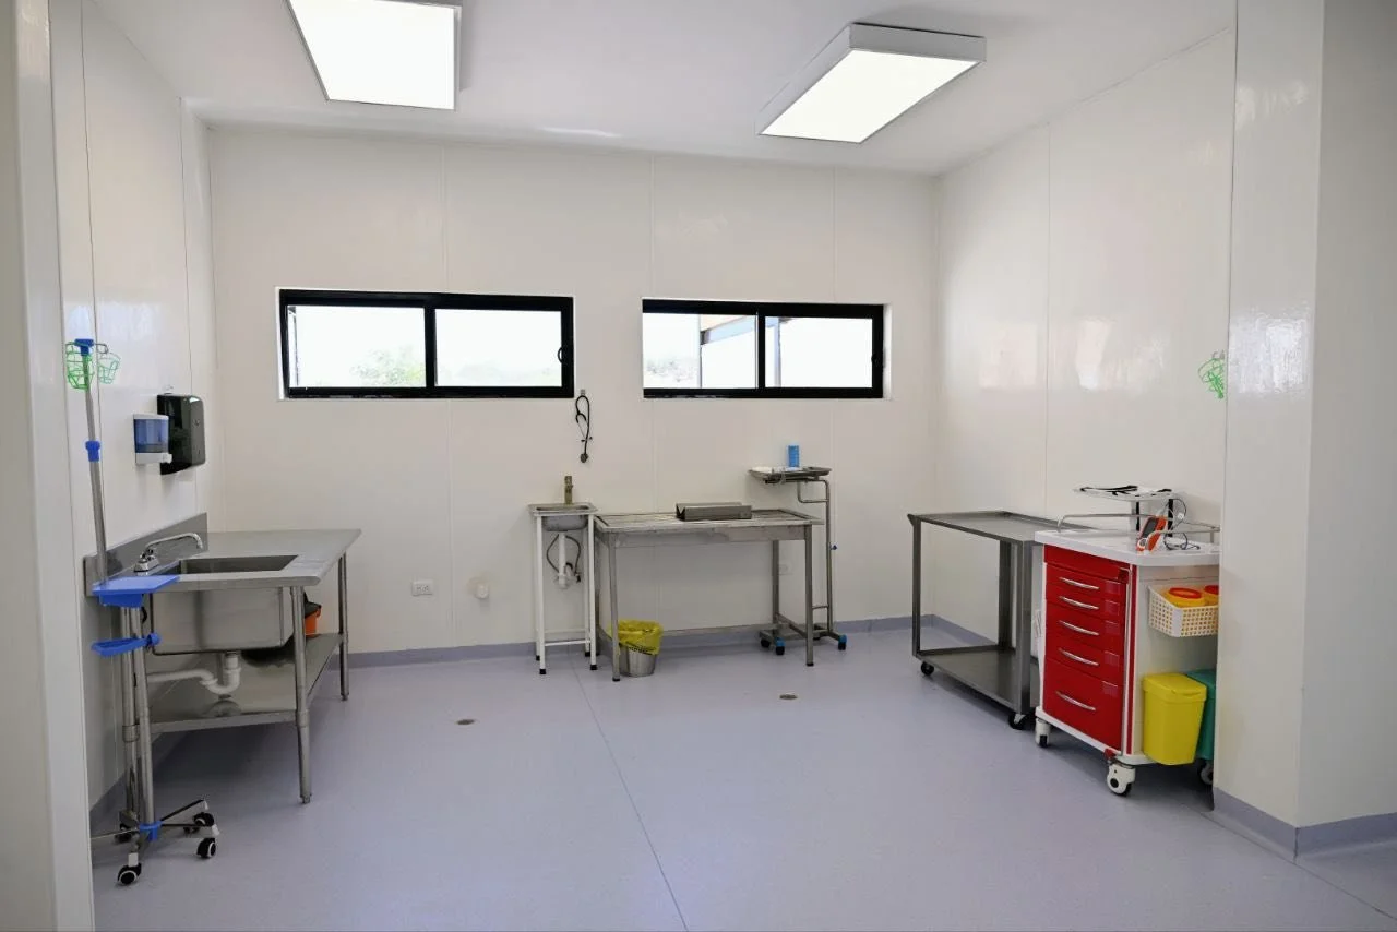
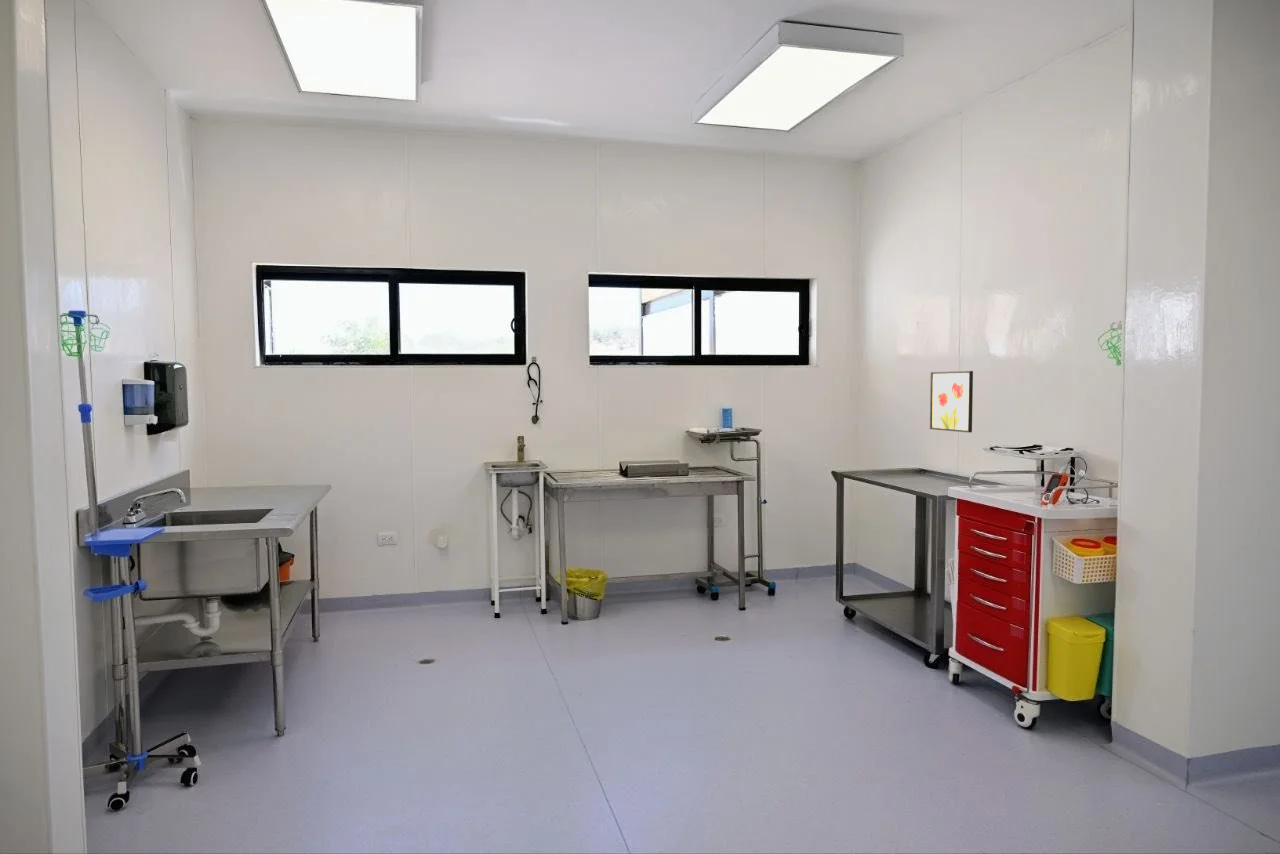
+ wall art [929,370,974,433]
